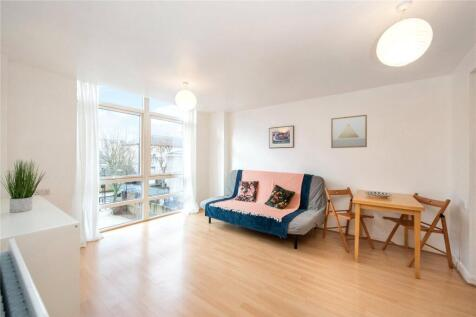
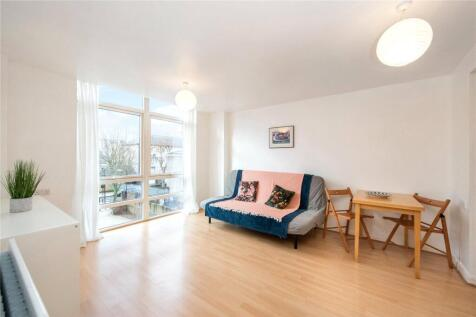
- wall art [330,114,368,149]
